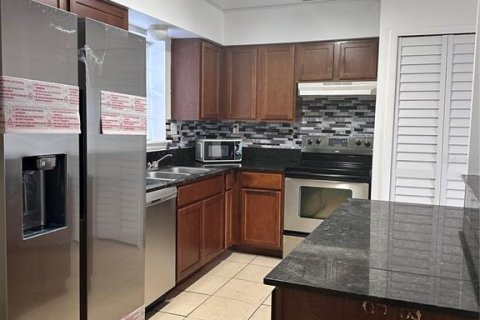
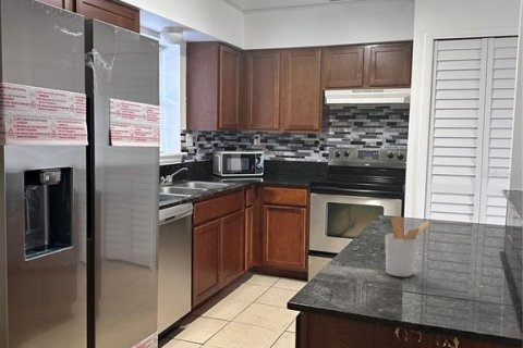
+ utensil holder [385,214,431,277]
